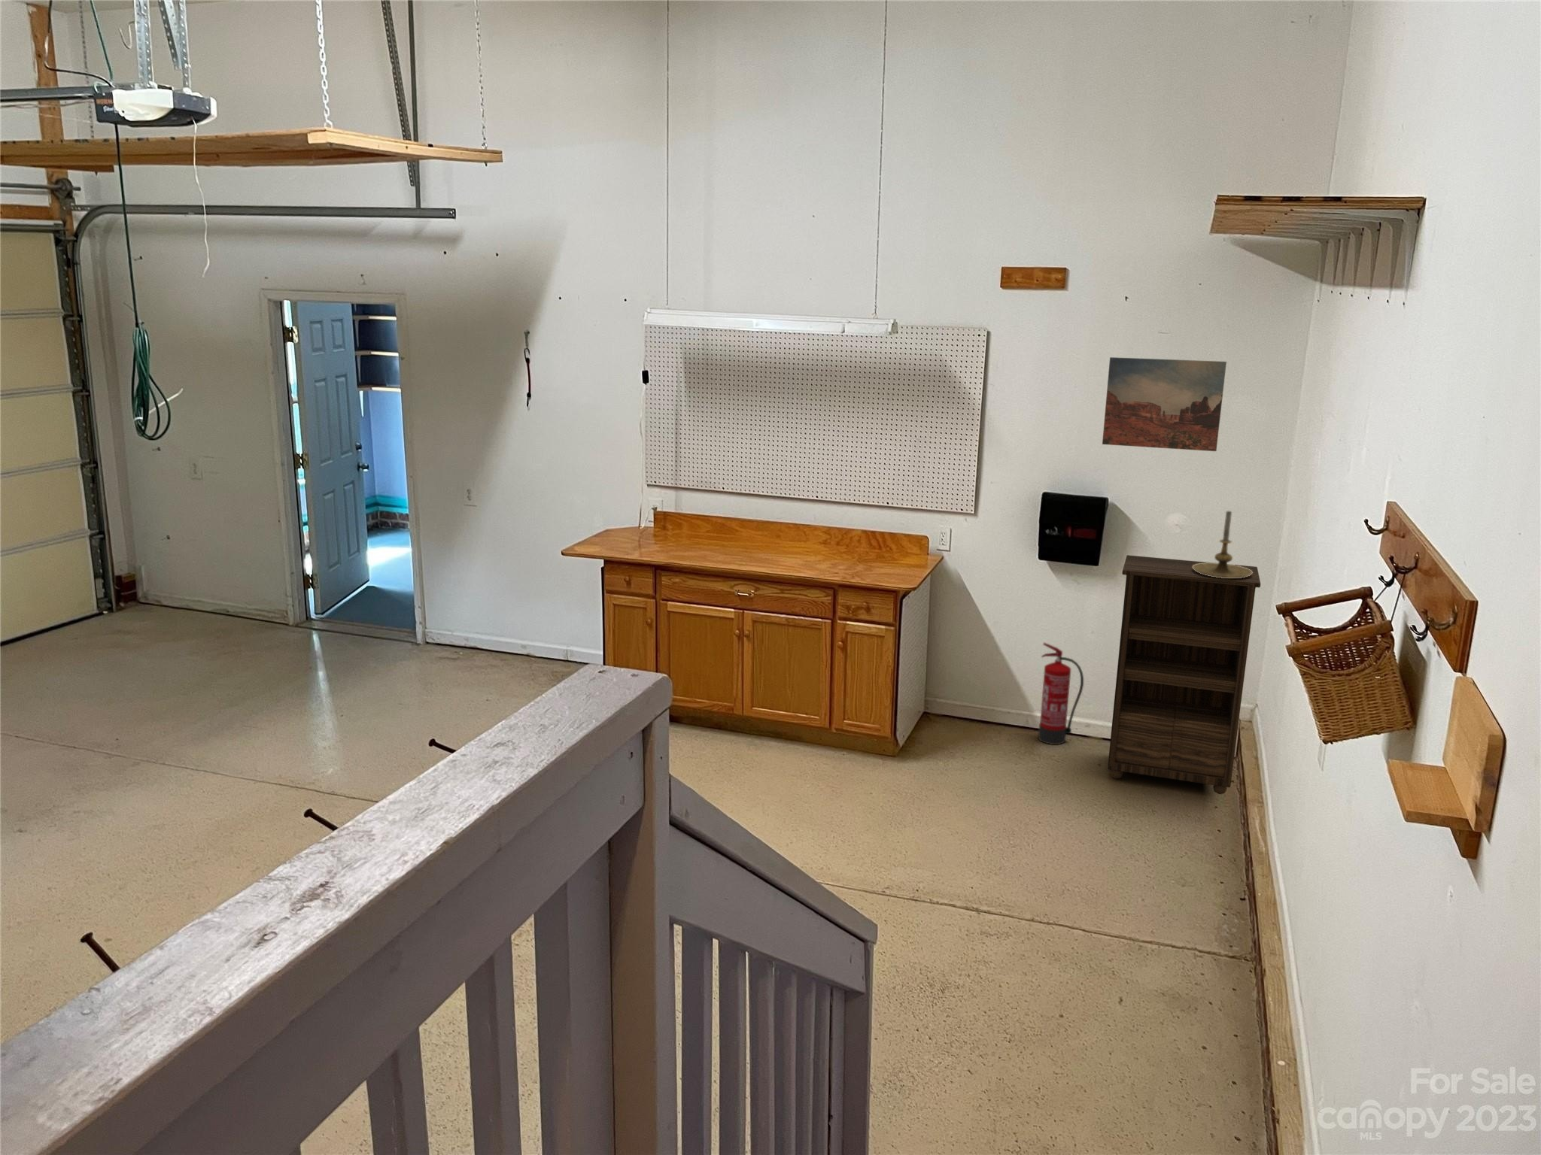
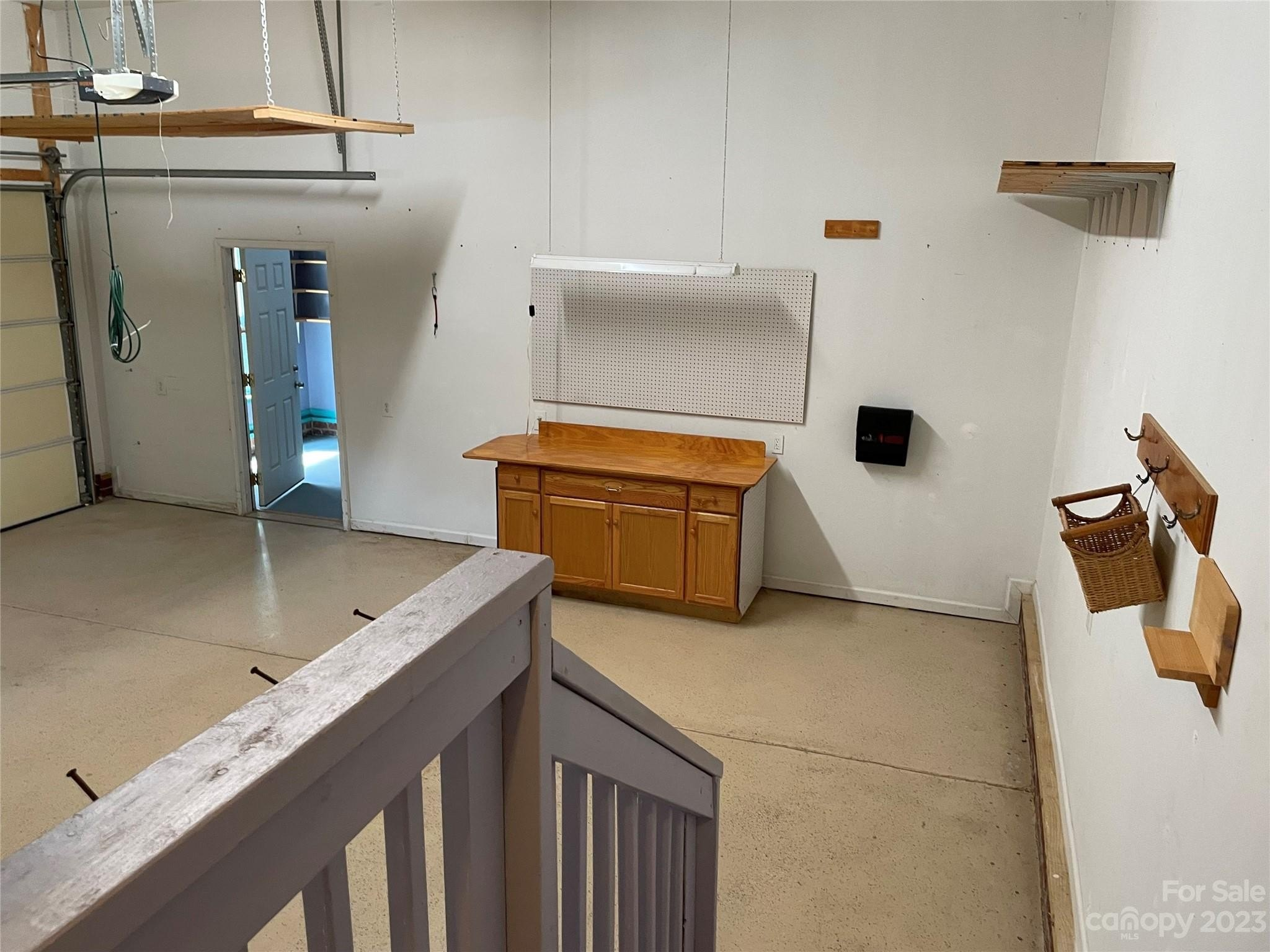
- candle holder [1193,510,1252,579]
- wall art [1102,357,1227,451]
- fire extinguisher [1037,642,1085,745]
- bookshelf [1107,554,1261,795]
